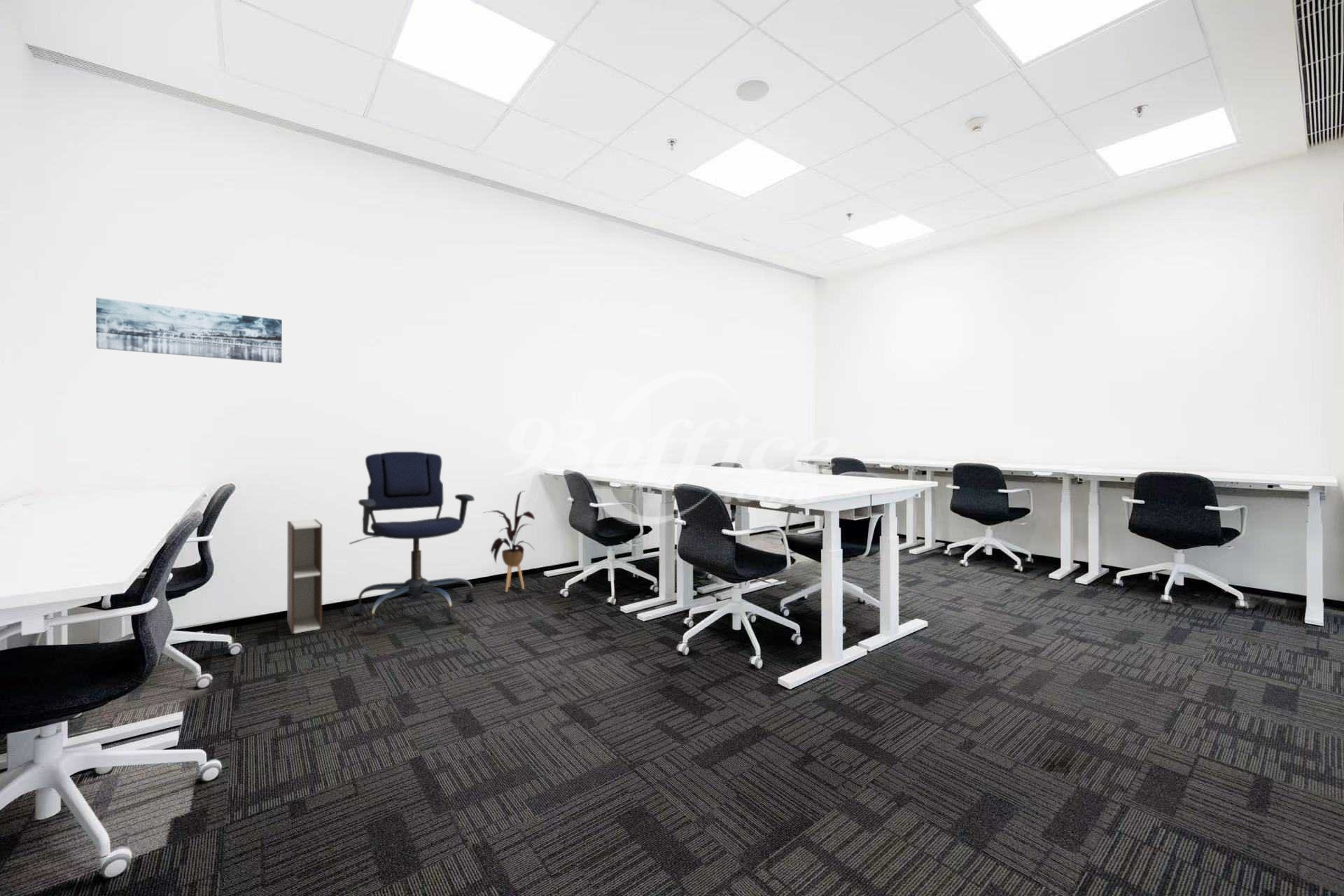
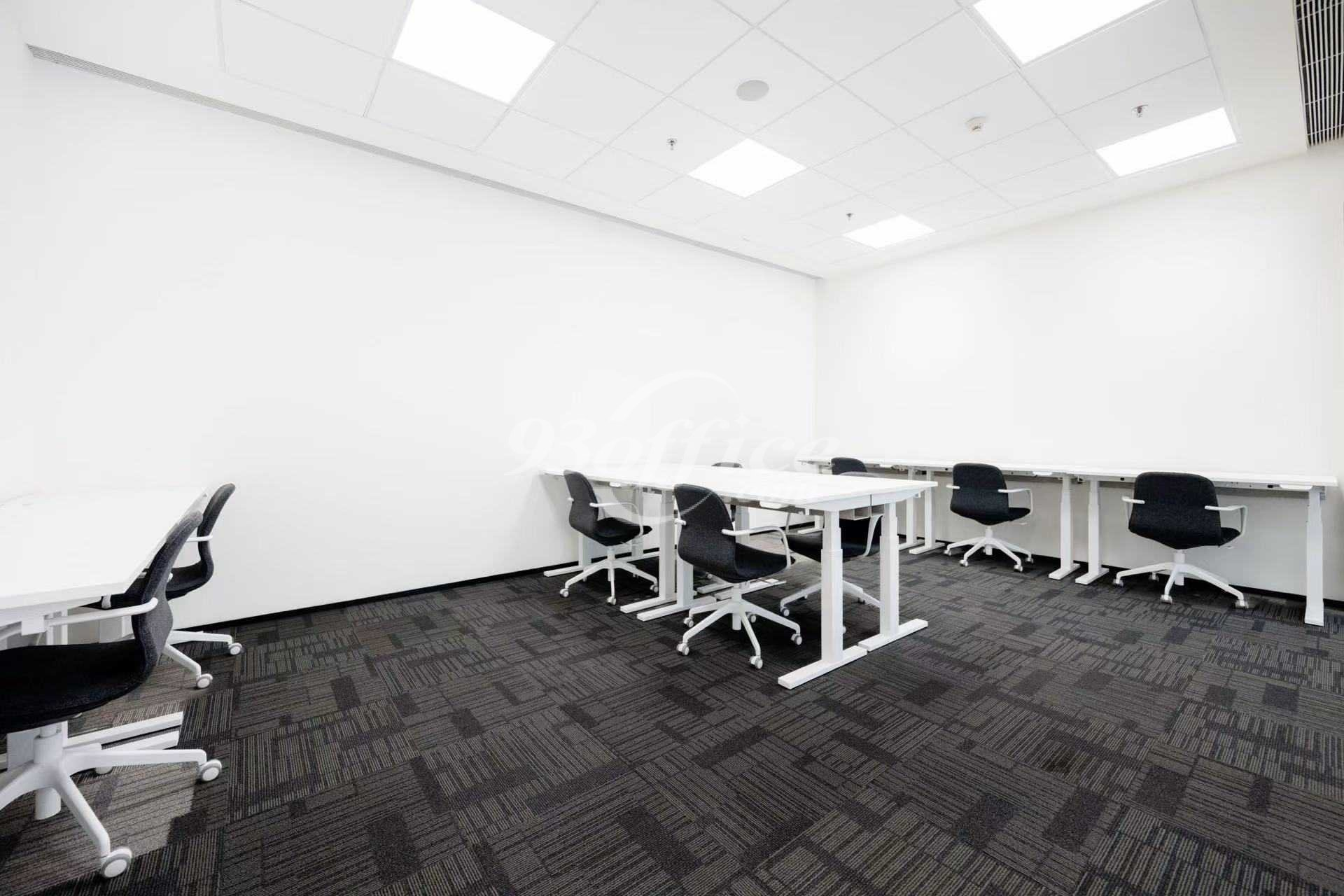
- wall art [95,297,283,364]
- shelf [286,519,323,635]
- house plant [482,490,535,592]
- office chair [349,451,475,632]
